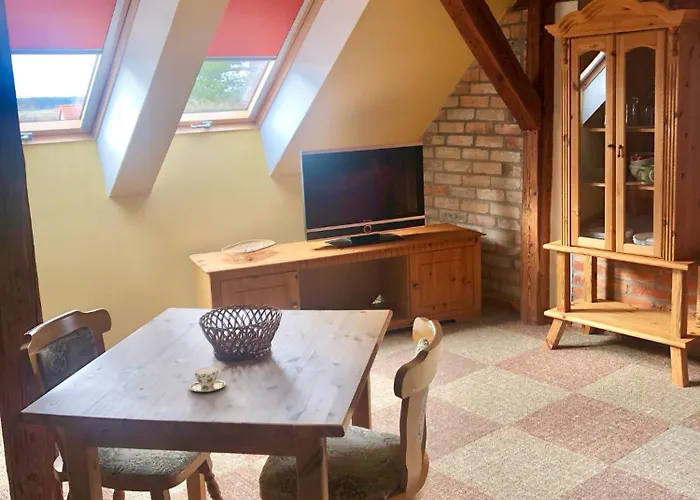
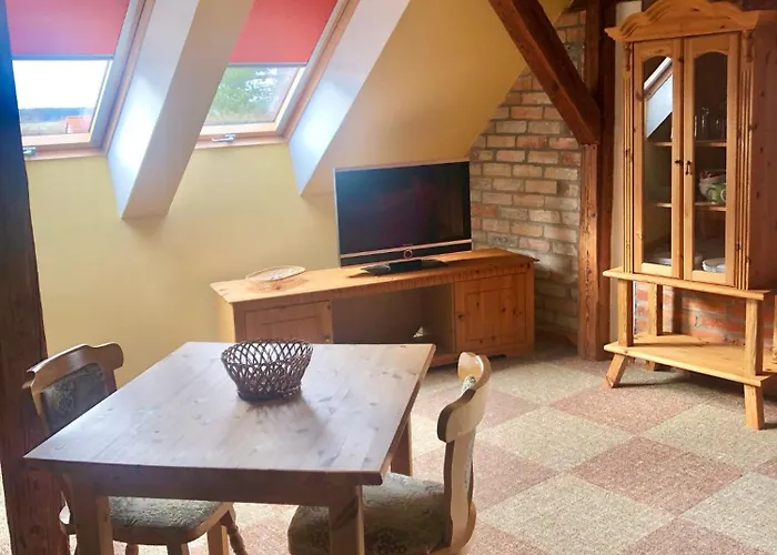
- teacup [188,367,227,393]
